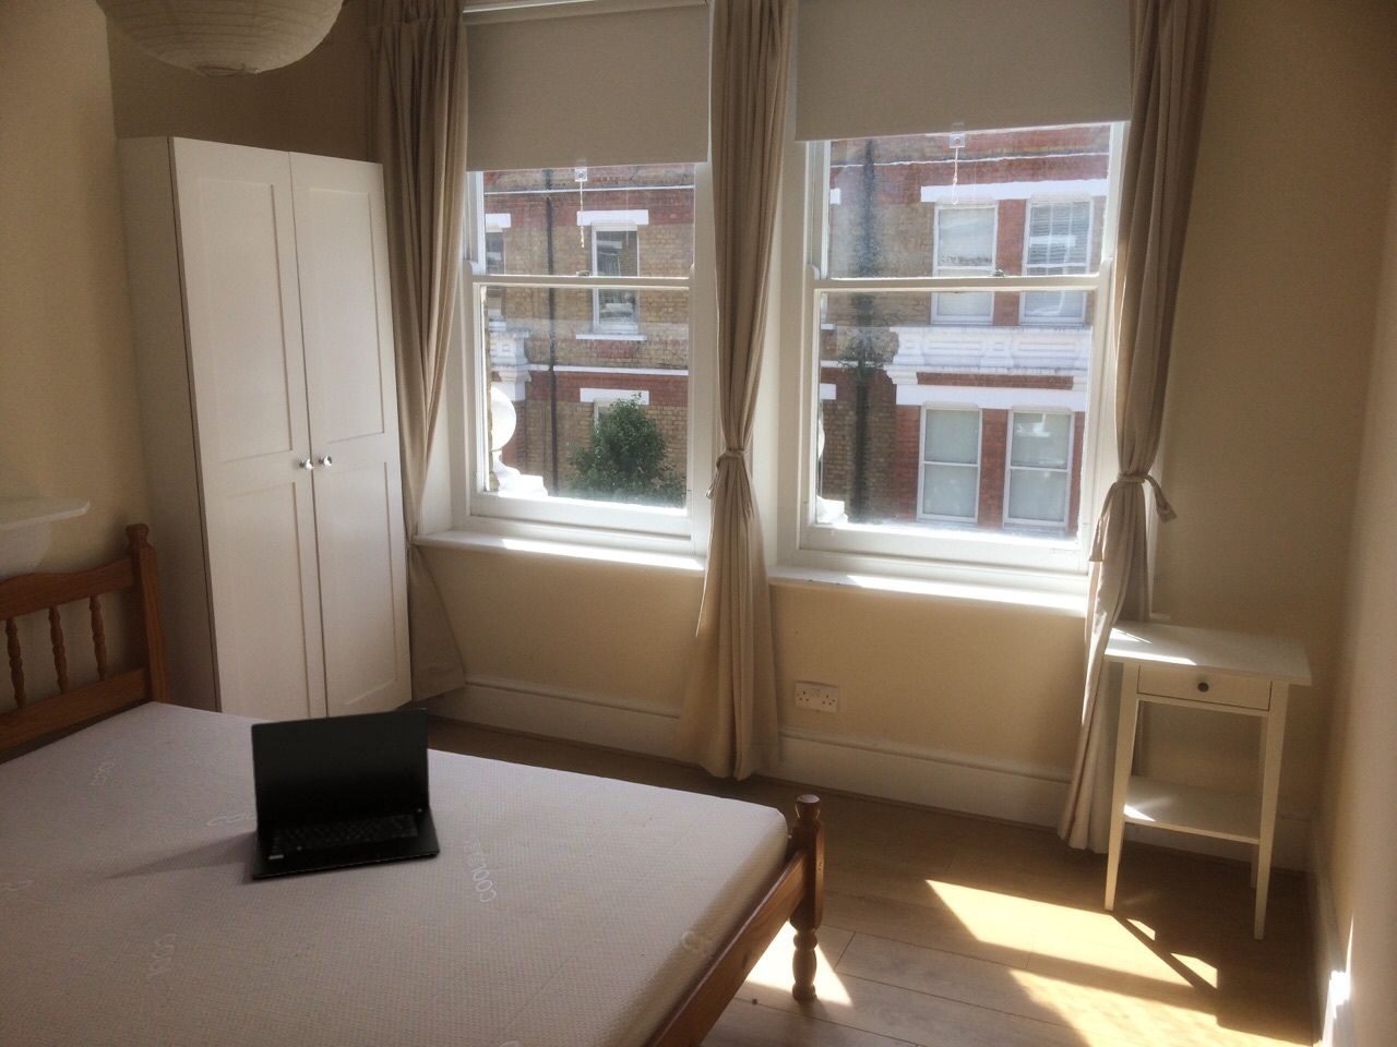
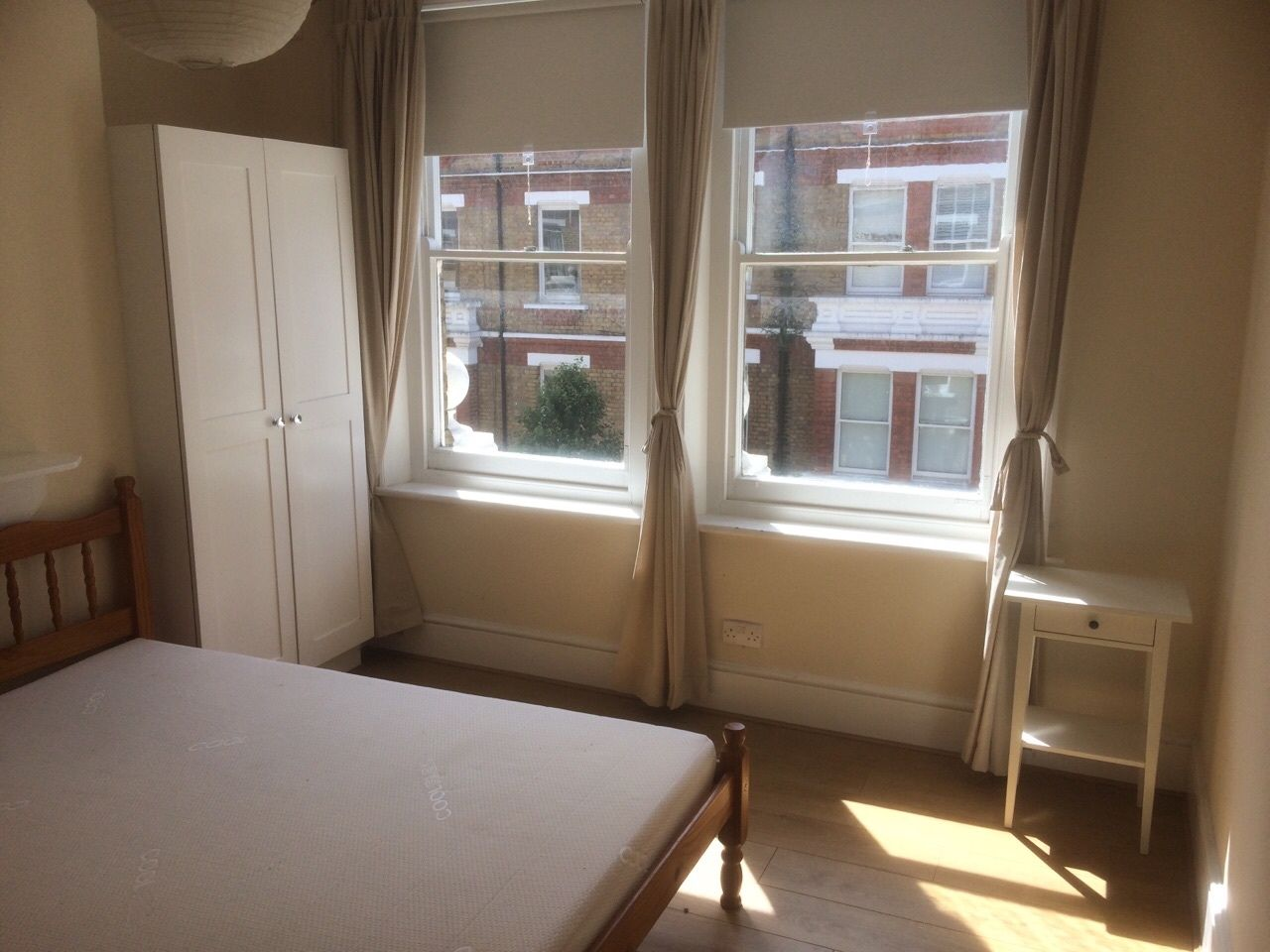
- laptop [250,707,442,880]
